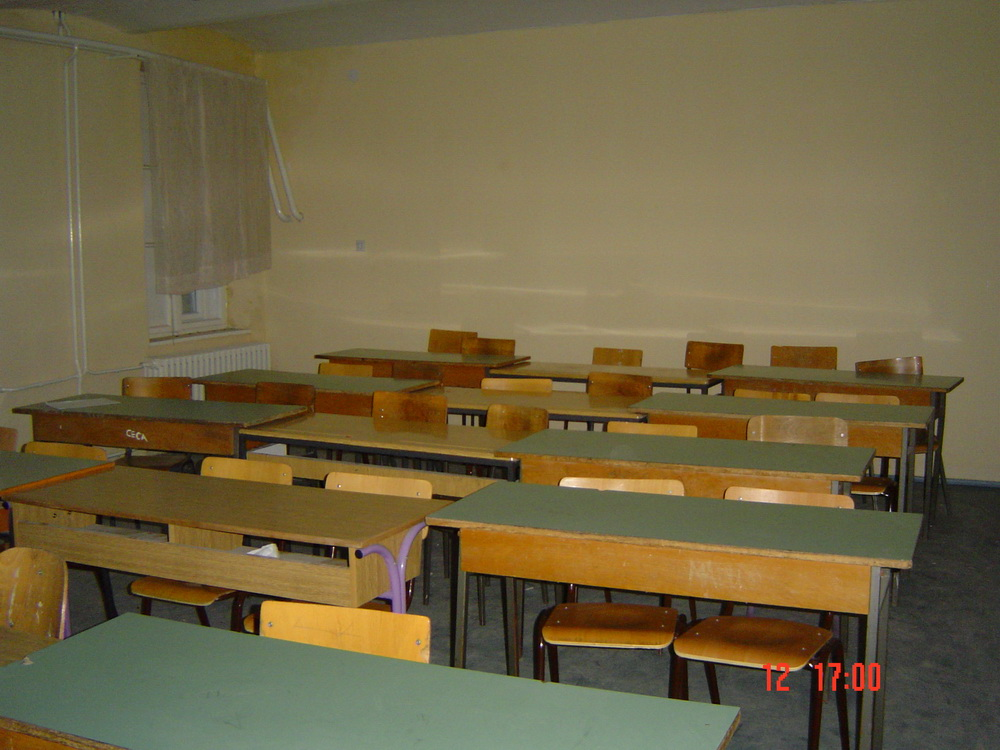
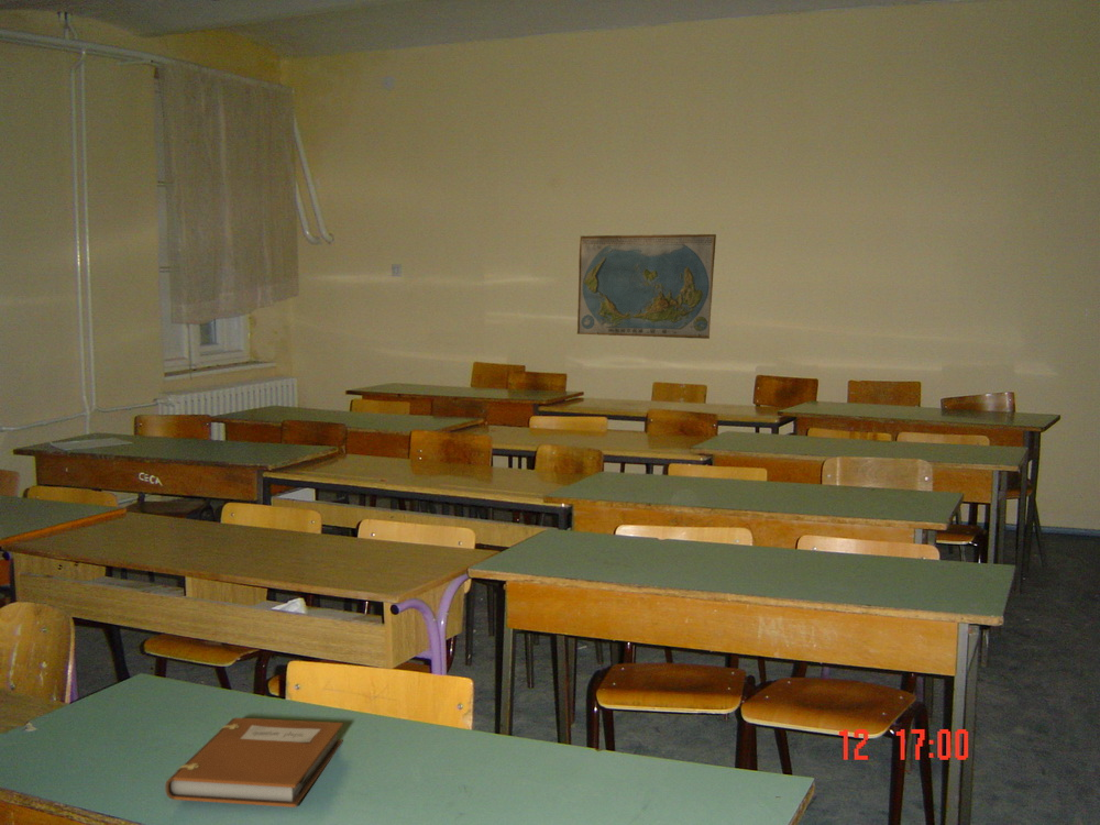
+ world map [576,233,717,340]
+ notebook [164,717,344,809]
